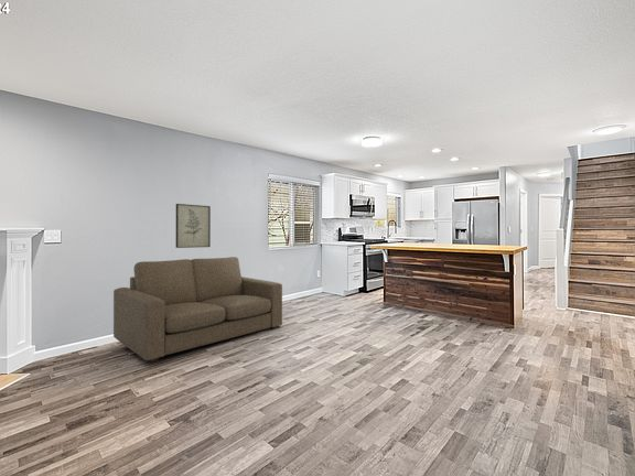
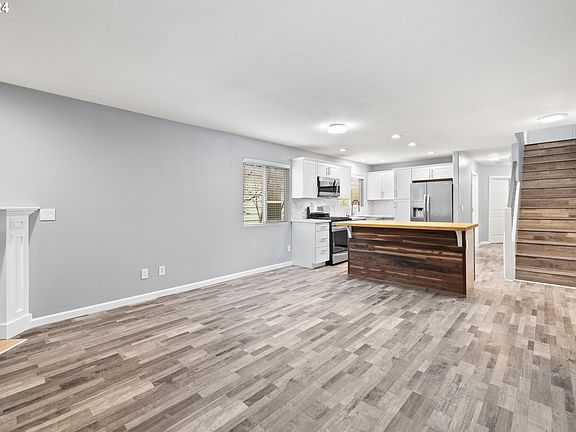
- sofa [112,256,283,363]
- wall art [175,203,212,249]
